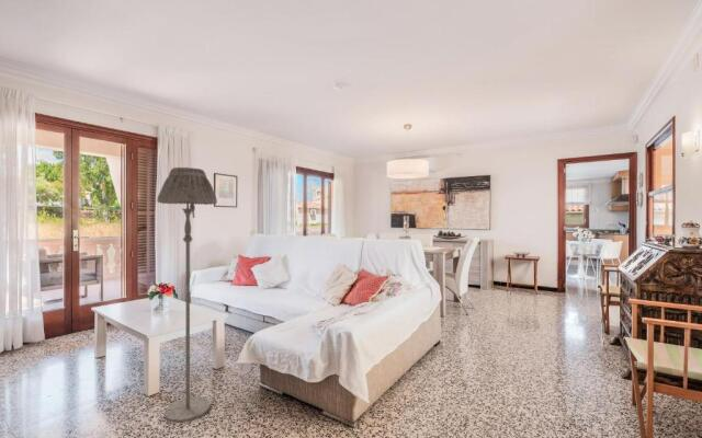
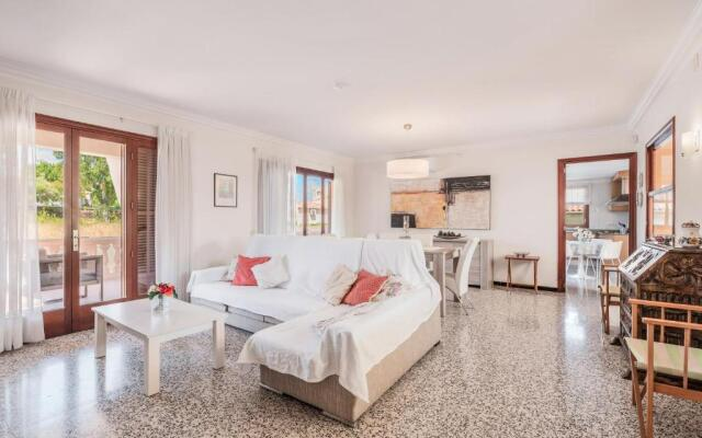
- floor lamp [156,166,218,424]
